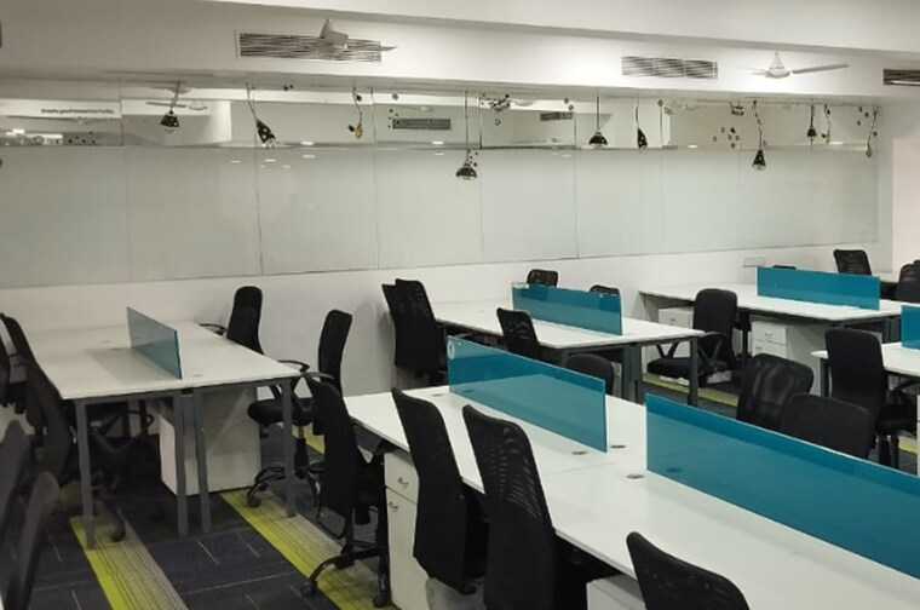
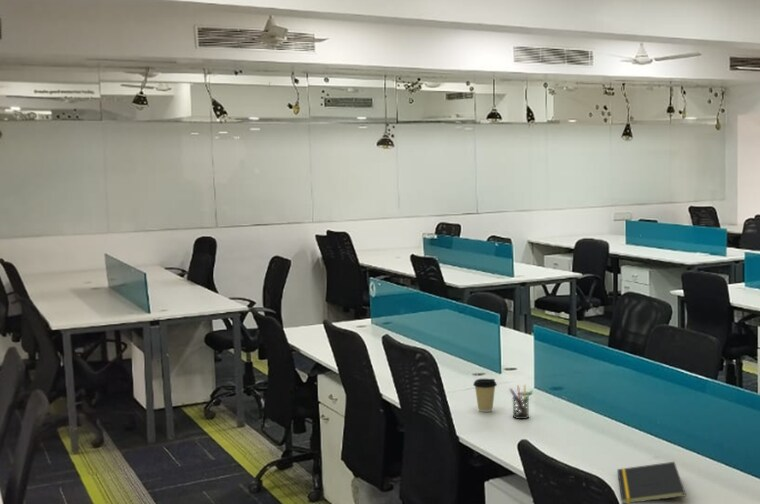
+ coffee cup [472,378,498,413]
+ notepad [616,461,687,504]
+ pen holder [508,384,534,420]
